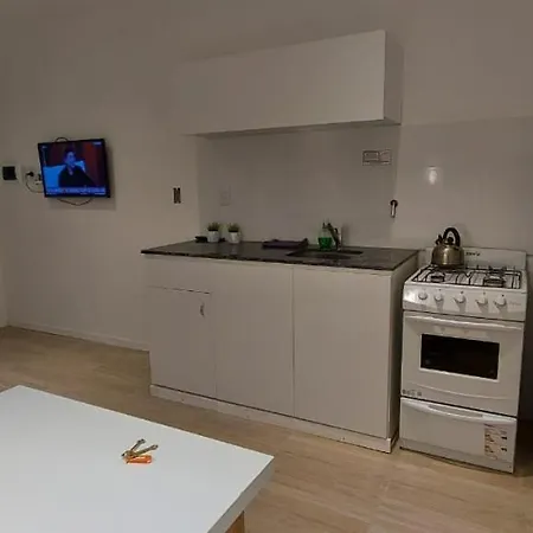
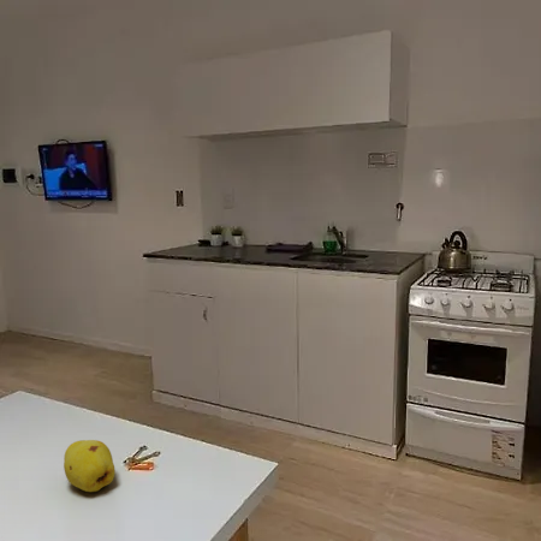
+ fruit [63,439,117,493]
